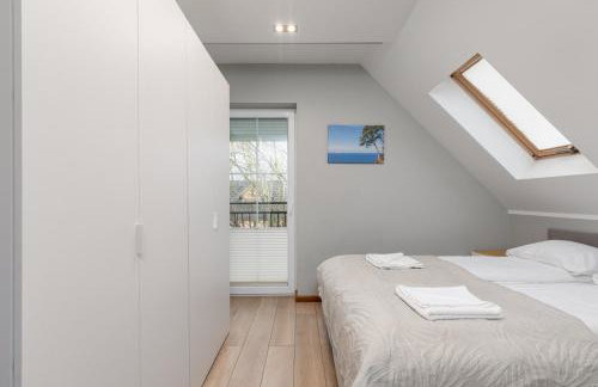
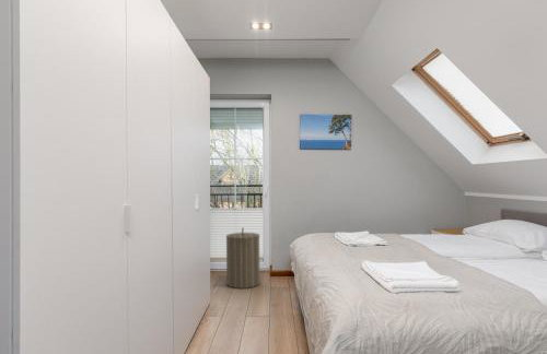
+ laundry hamper [225,226,260,290]
